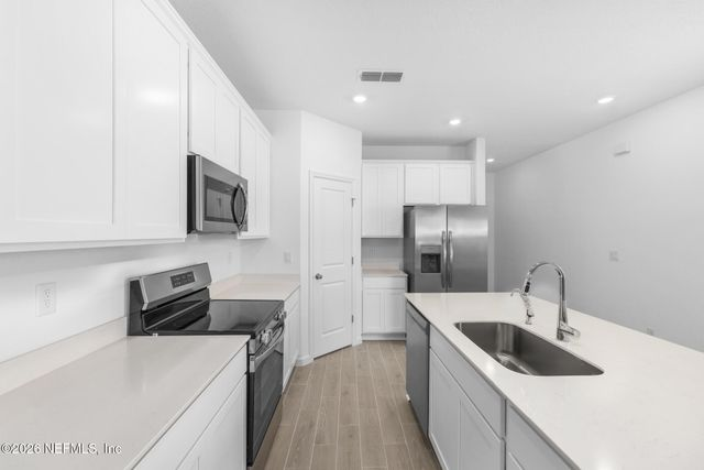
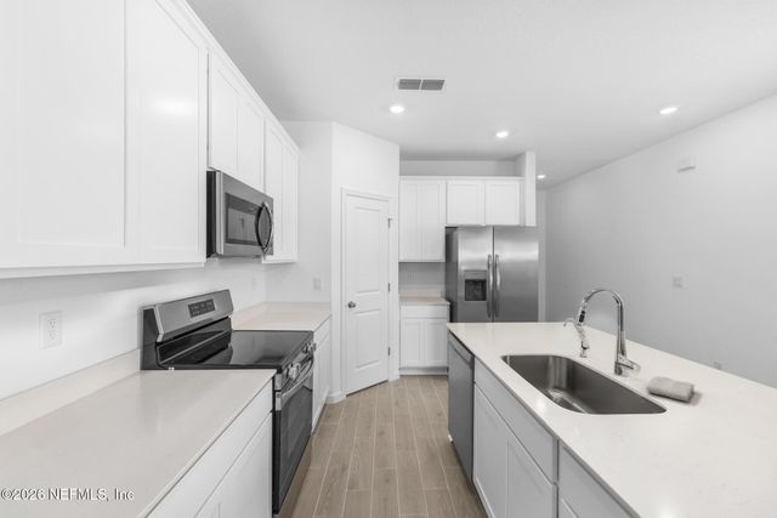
+ washcloth [646,375,696,403]
